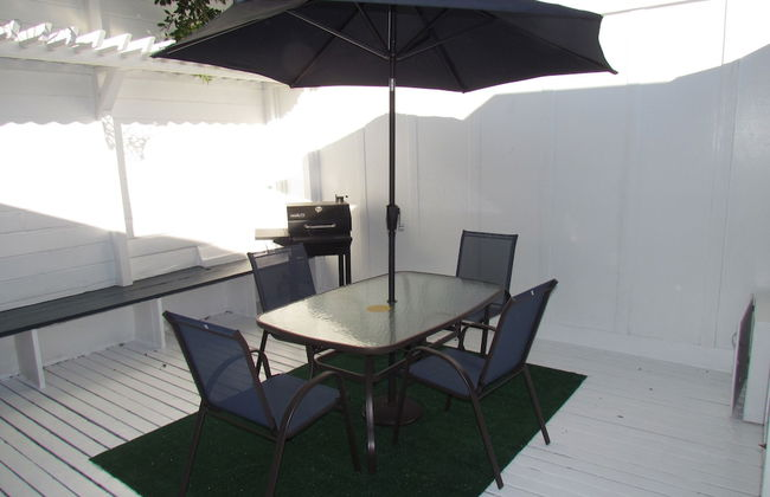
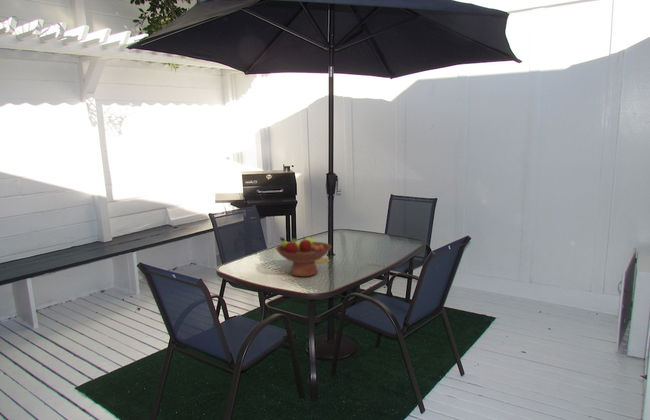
+ fruit bowl [275,236,333,278]
